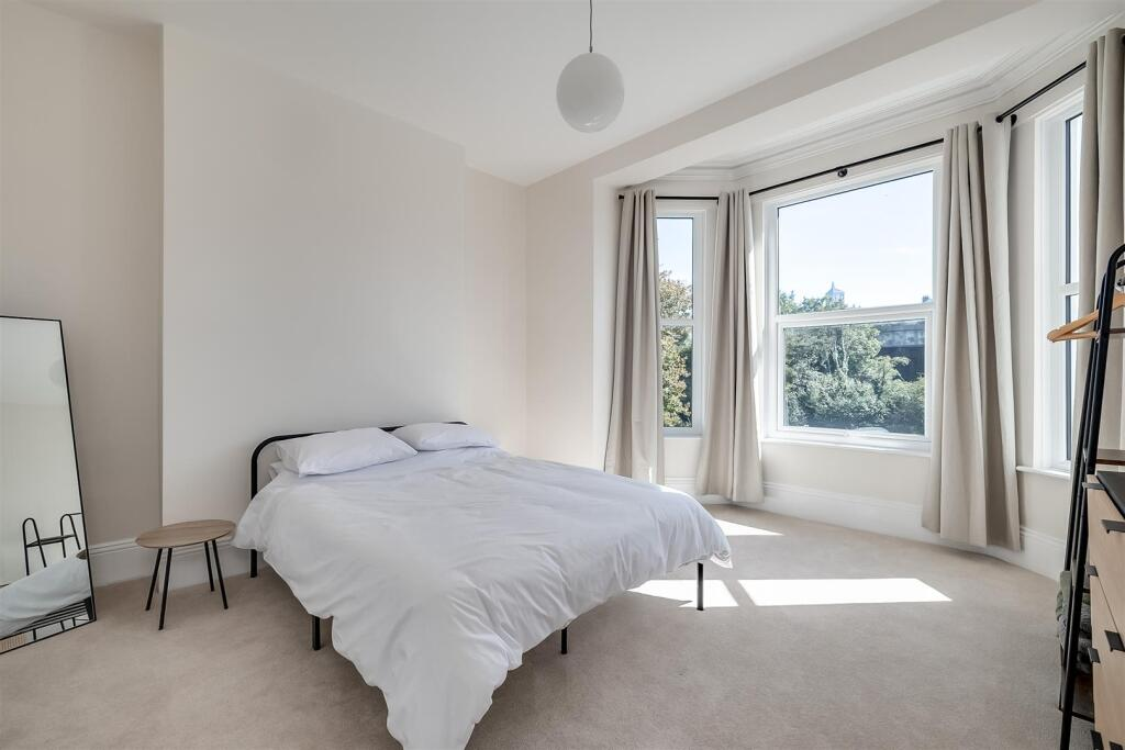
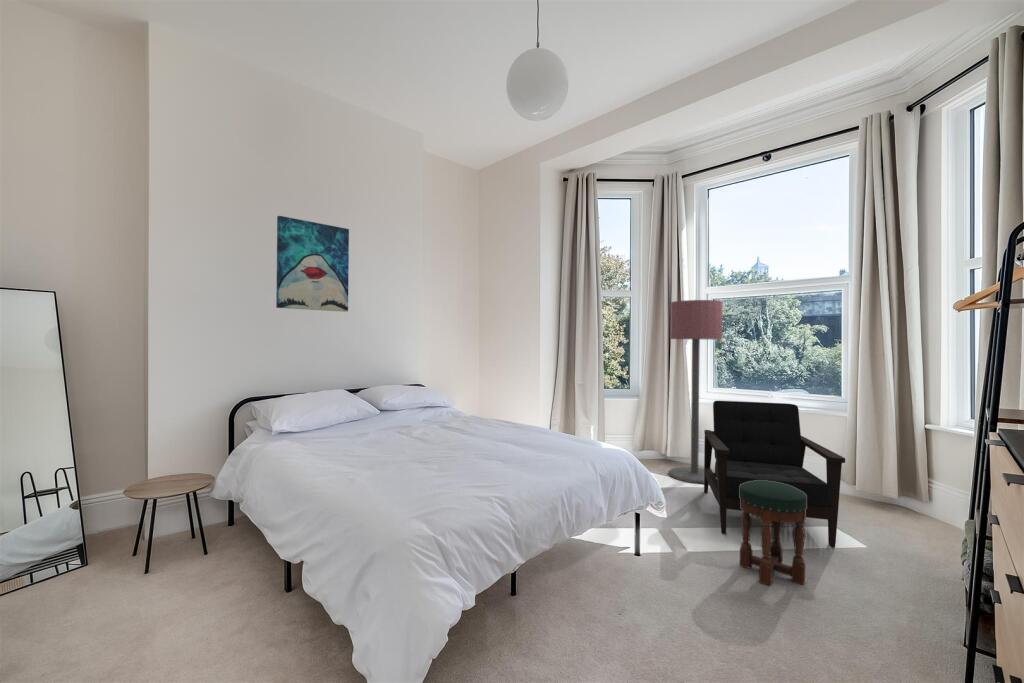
+ floor lamp [667,299,724,485]
+ stool [739,480,807,587]
+ wall art [275,215,350,313]
+ armchair [703,400,846,548]
